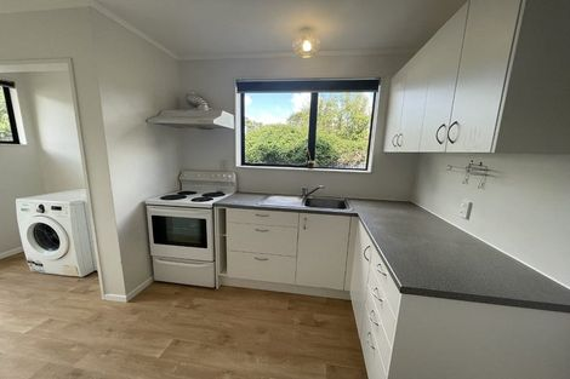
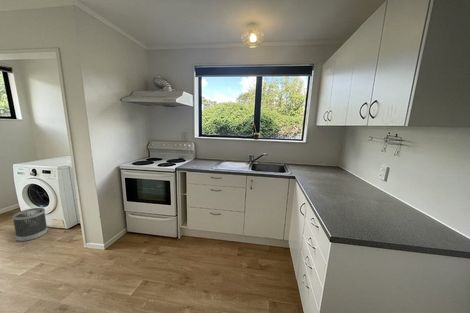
+ wastebasket [11,207,49,242]
